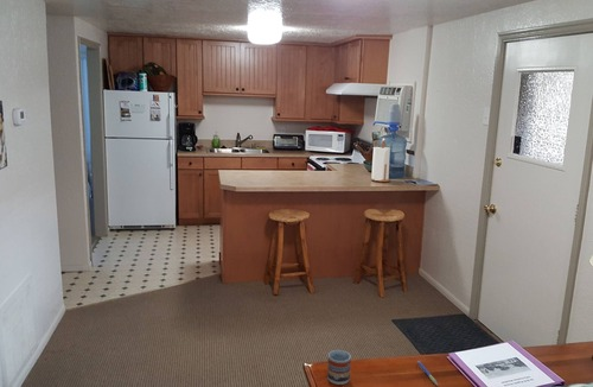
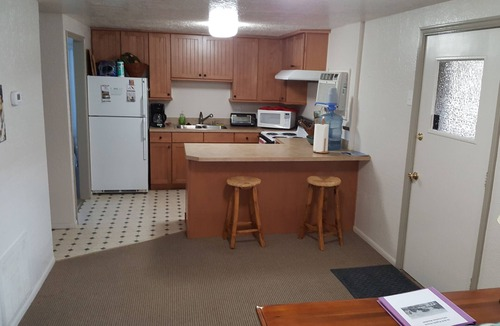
- cup [326,349,352,386]
- pen [416,360,439,387]
